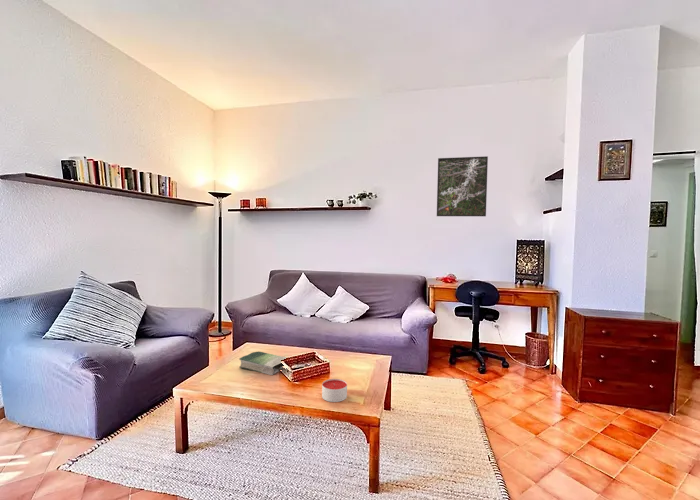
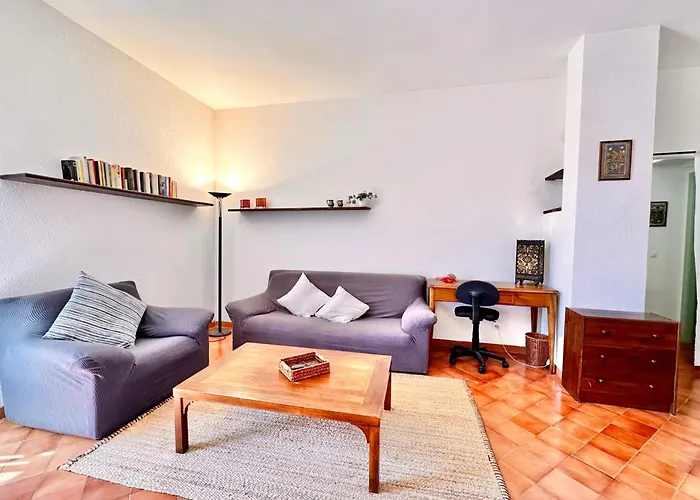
- book [238,351,288,376]
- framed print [436,155,489,217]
- candle [321,378,348,403]
